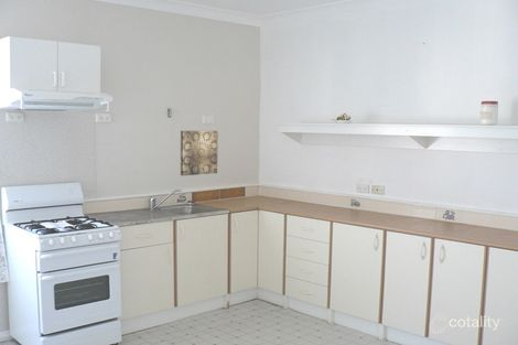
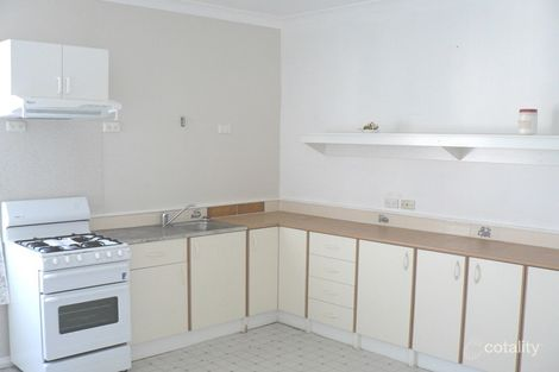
- wall art [180,130,219,176]
